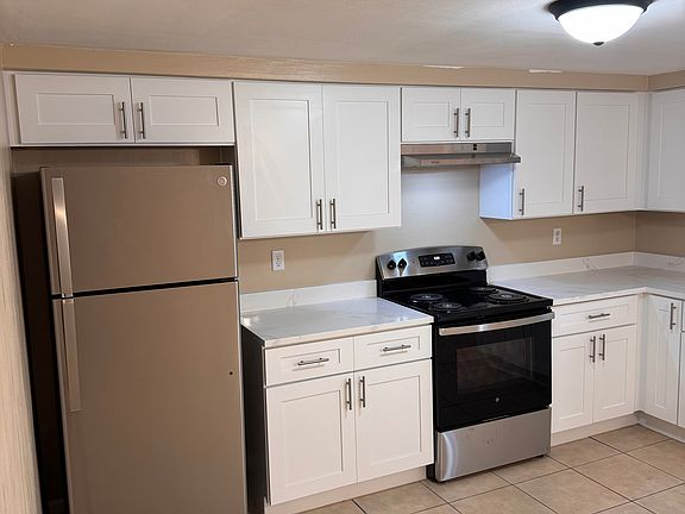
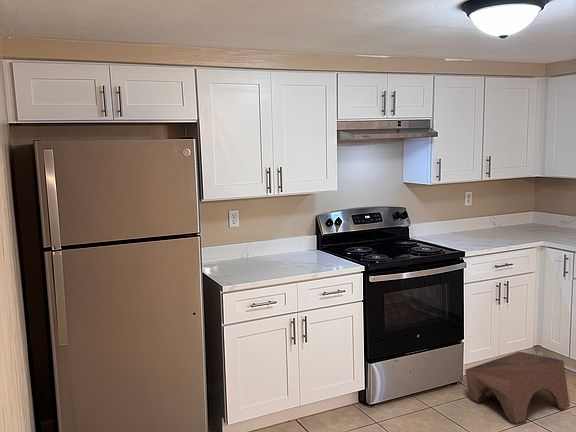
+ stool [464,351,570,424]
